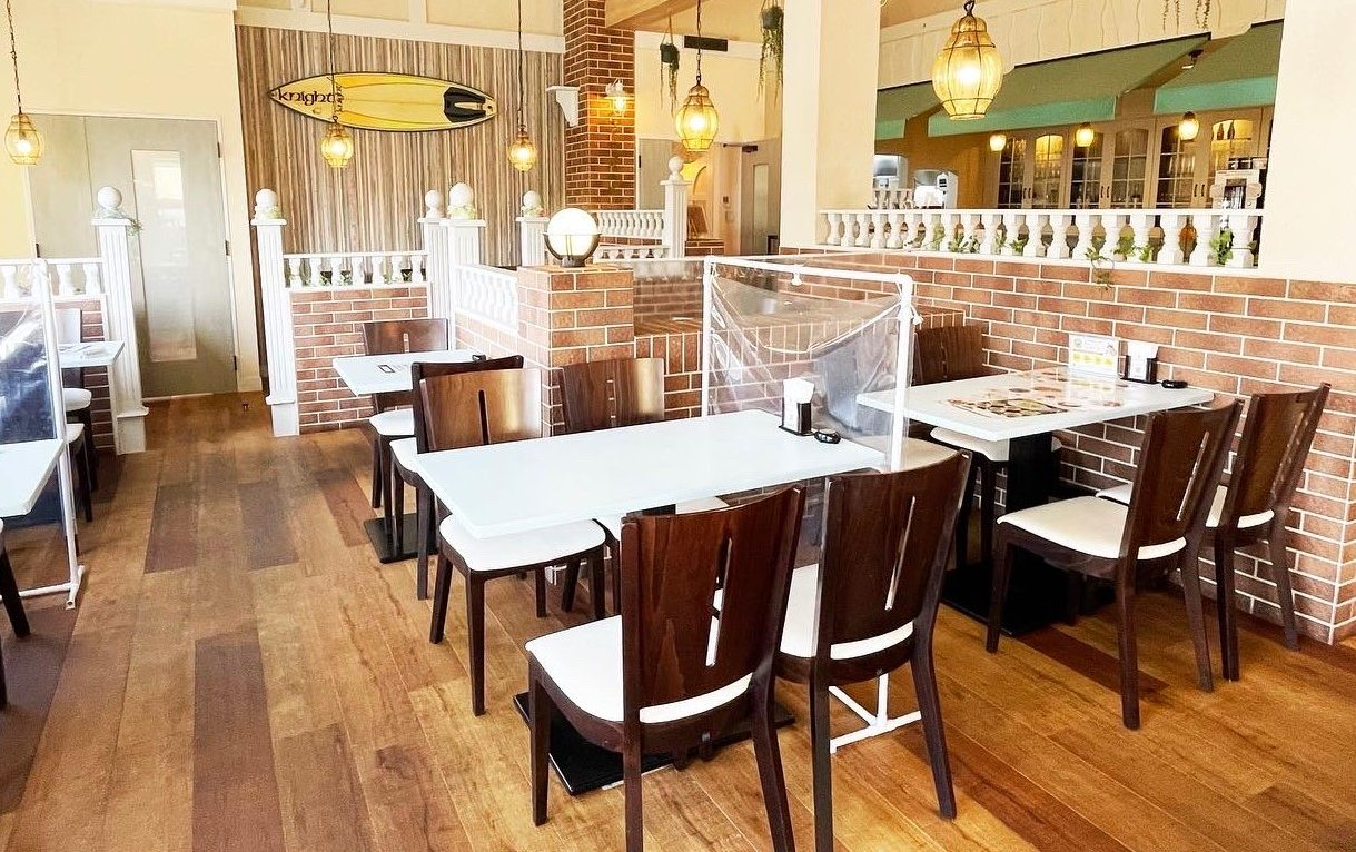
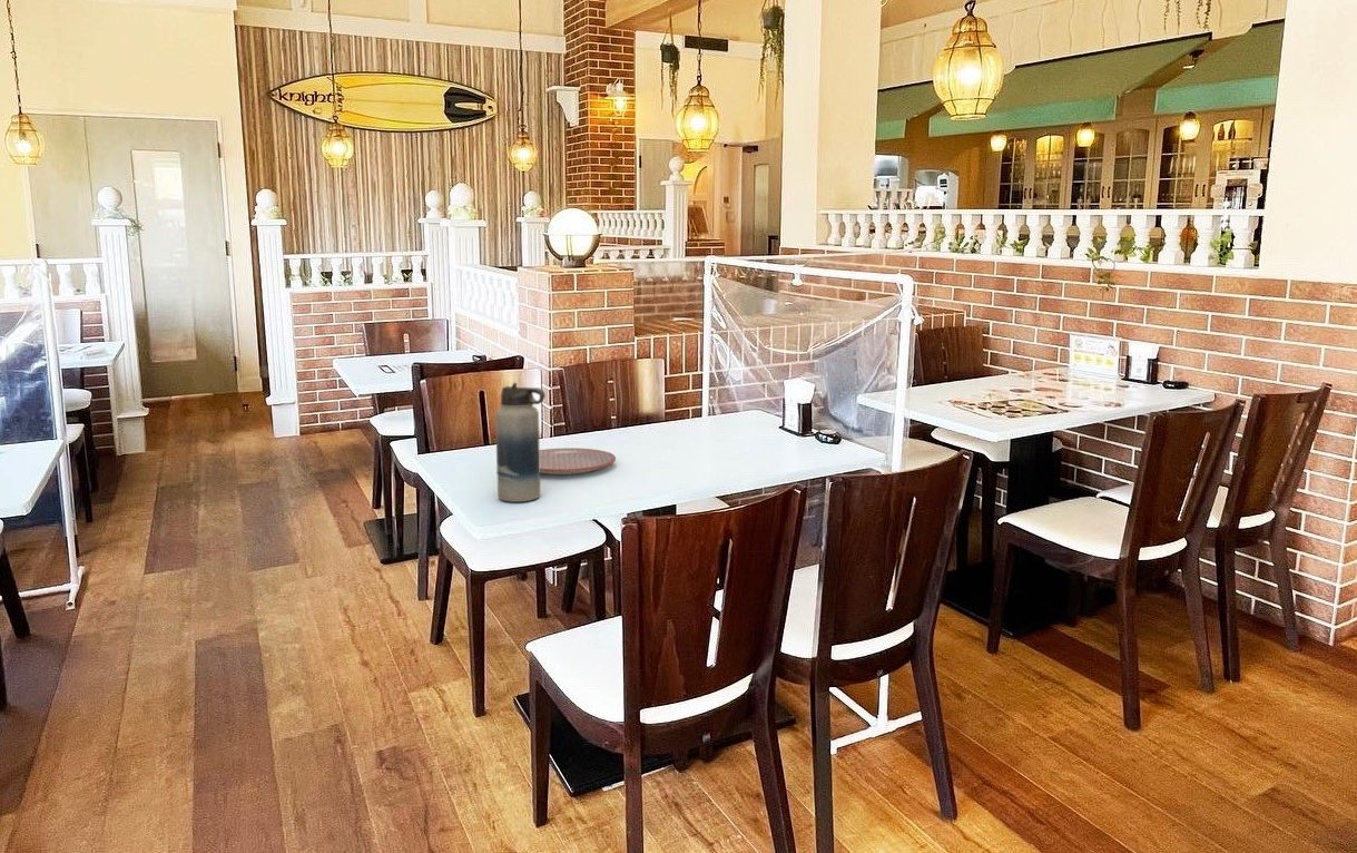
+ plate [539,447,617,475]
+ water bottle [494,382,547,503]
